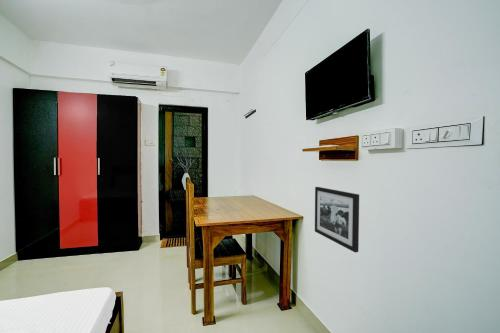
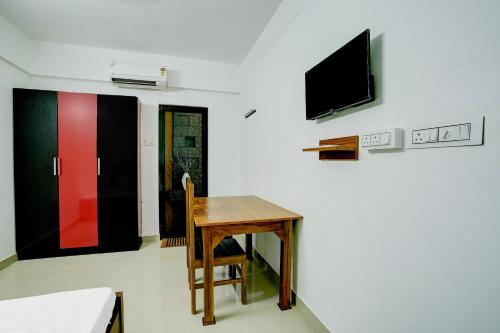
- picture frame [314,186,360,253]
